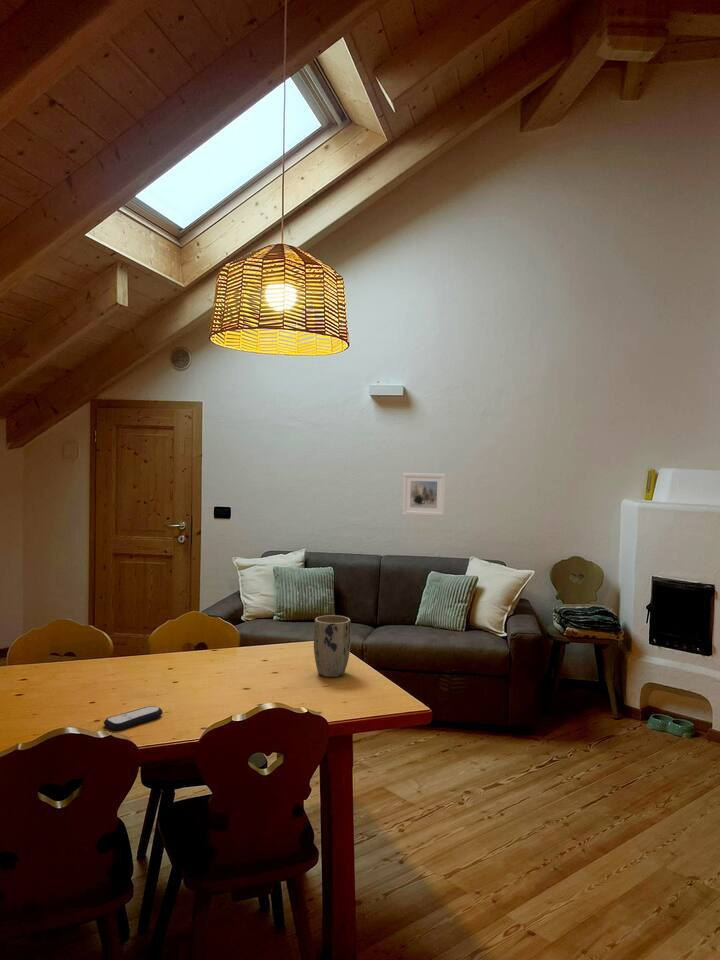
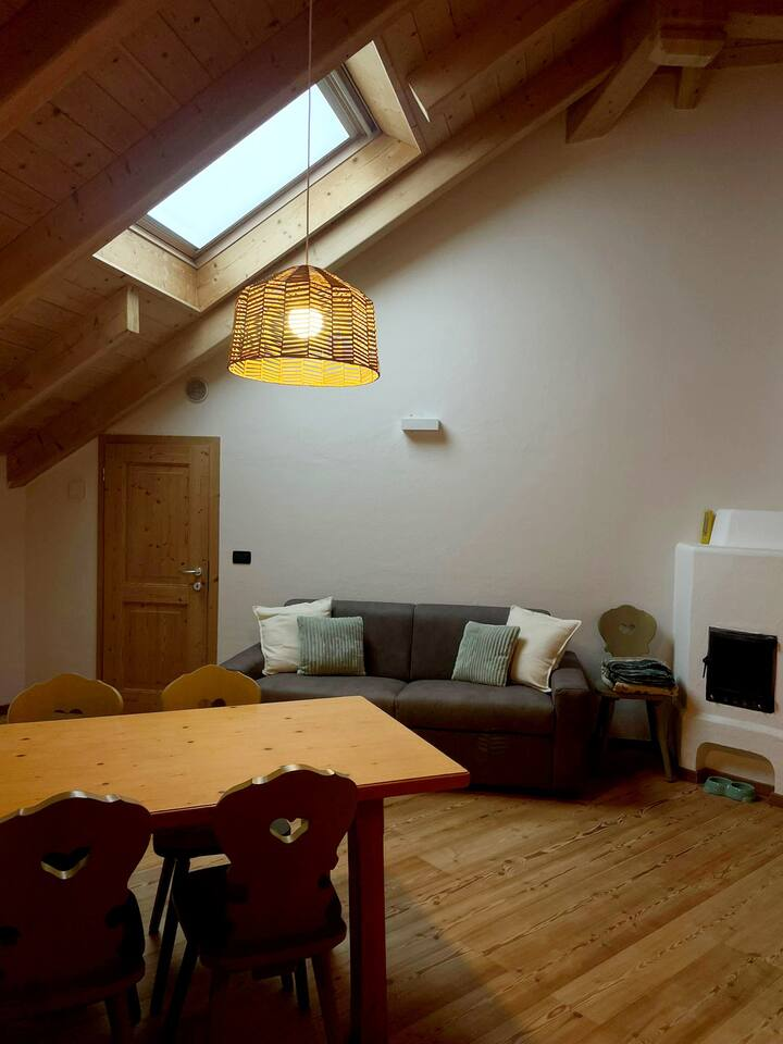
- plant pot [313,614,352,678]
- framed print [402,472,446,517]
- remote control [103,705,163,731]
